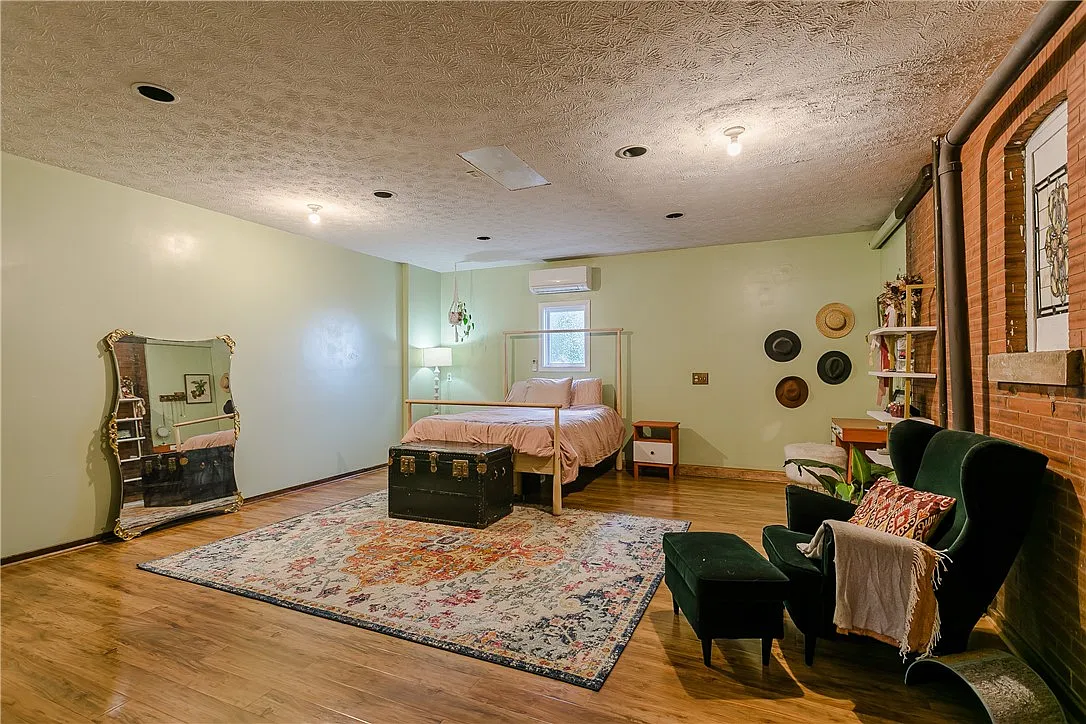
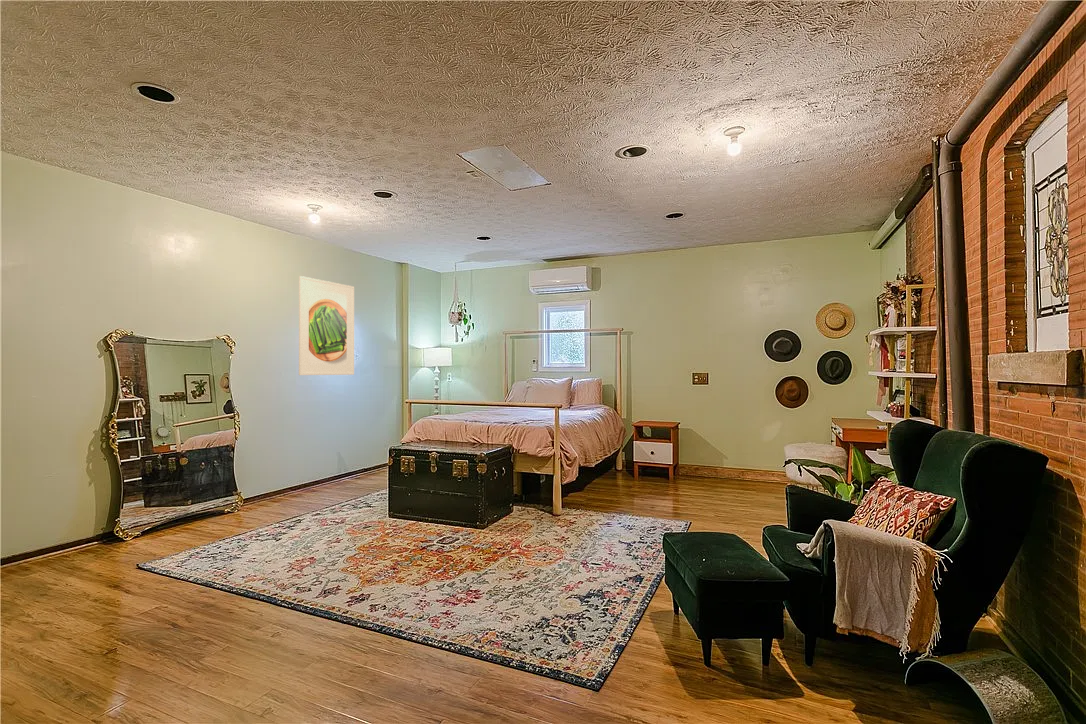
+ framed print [298,275,355,376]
